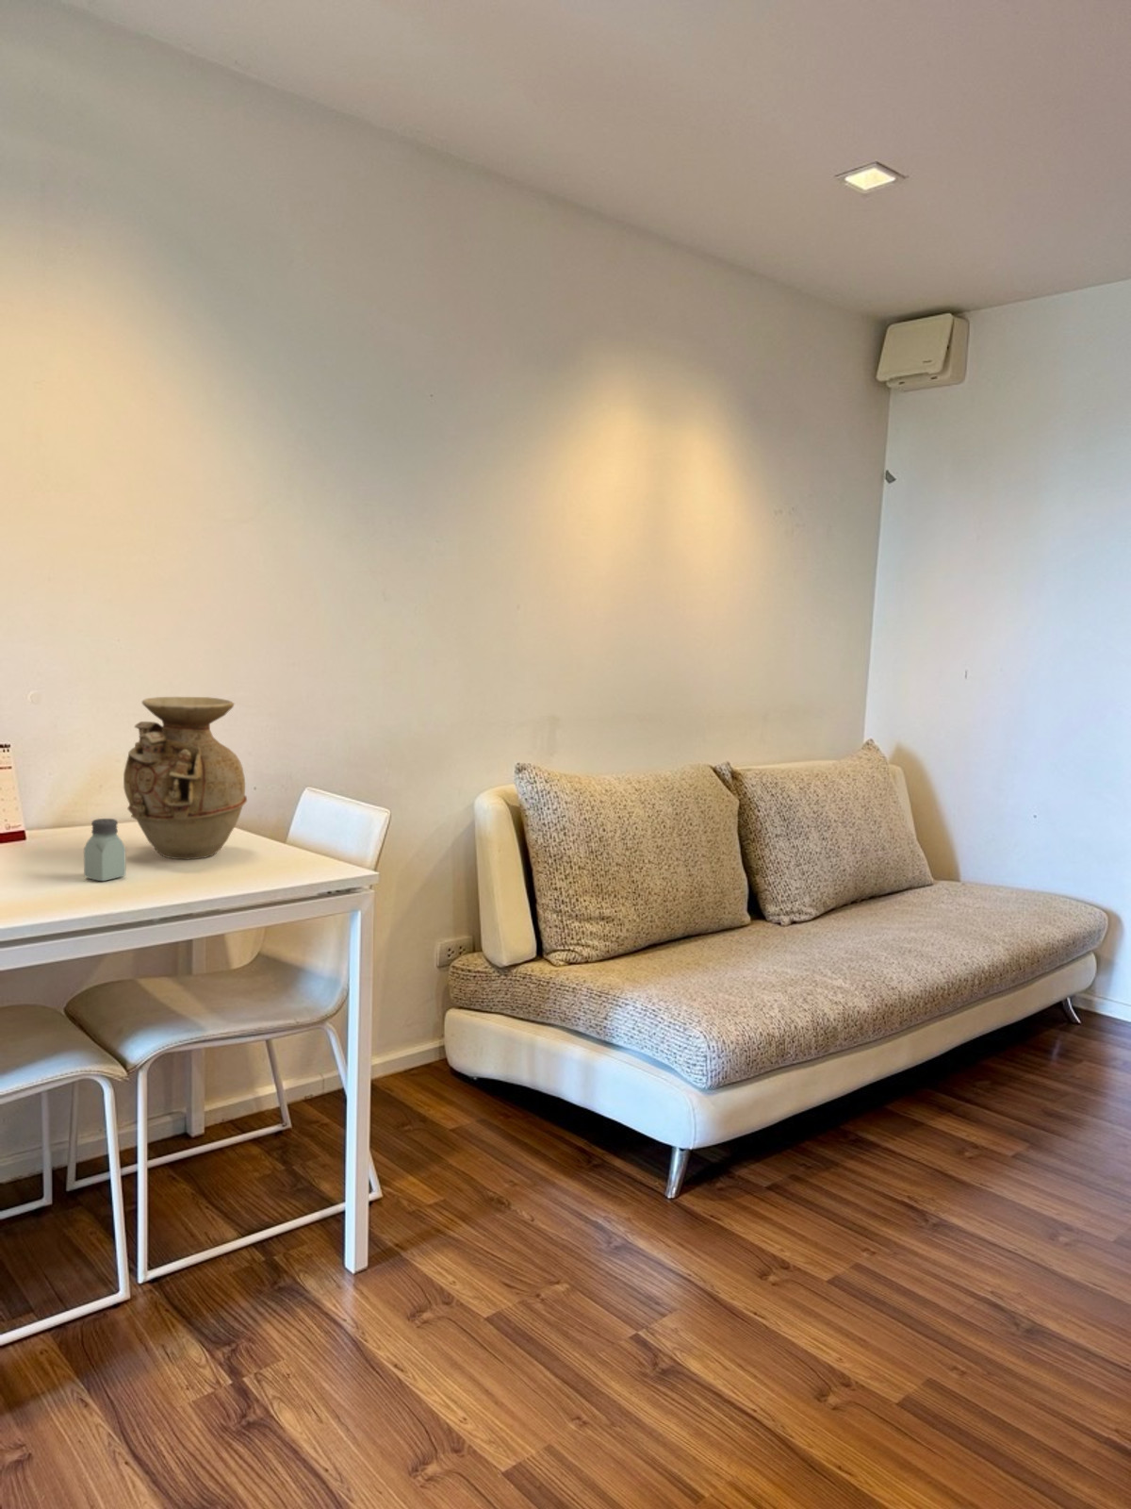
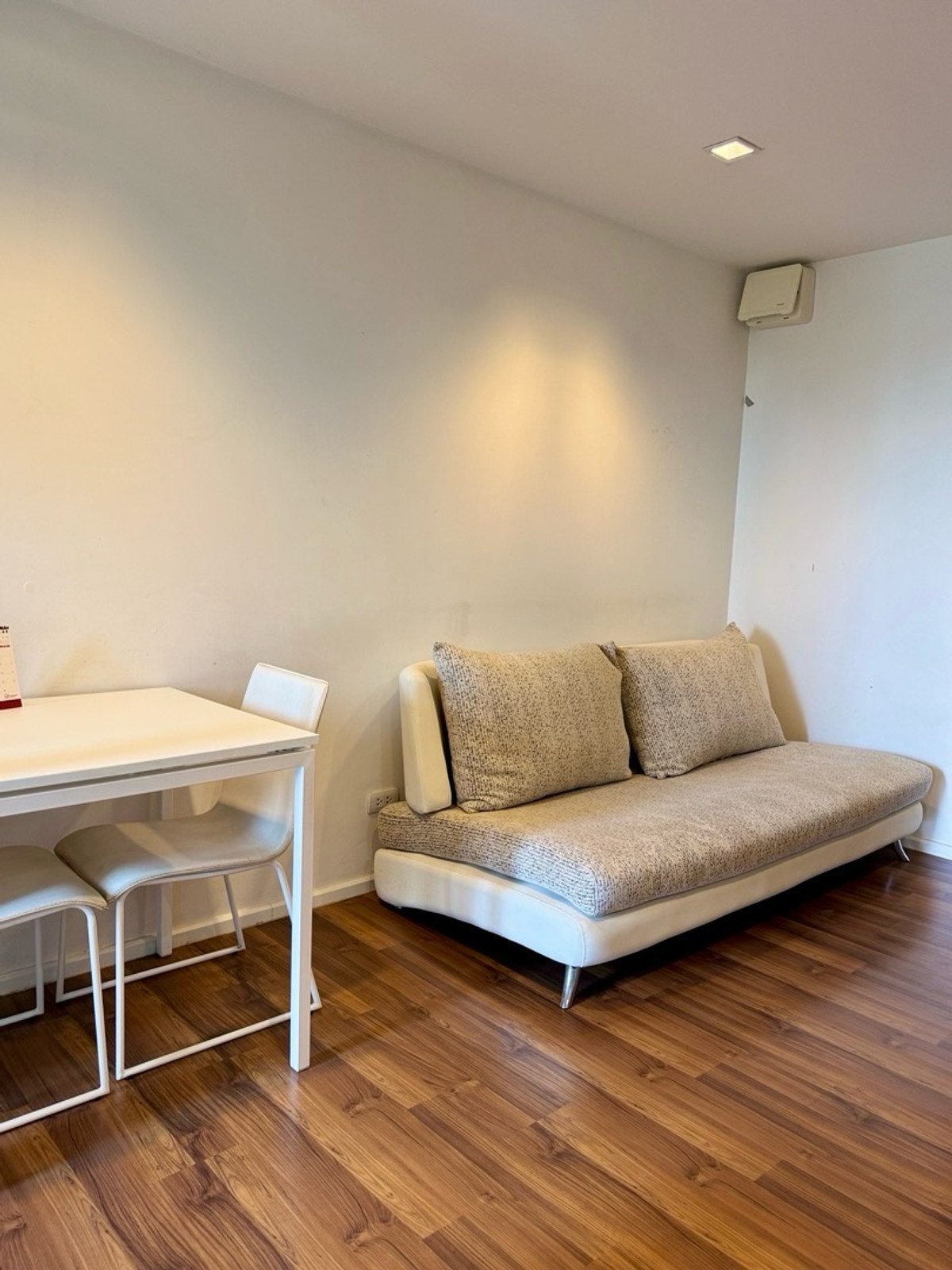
- vase [122,696,248,860]
- saltshaker [83,817,126,882]
